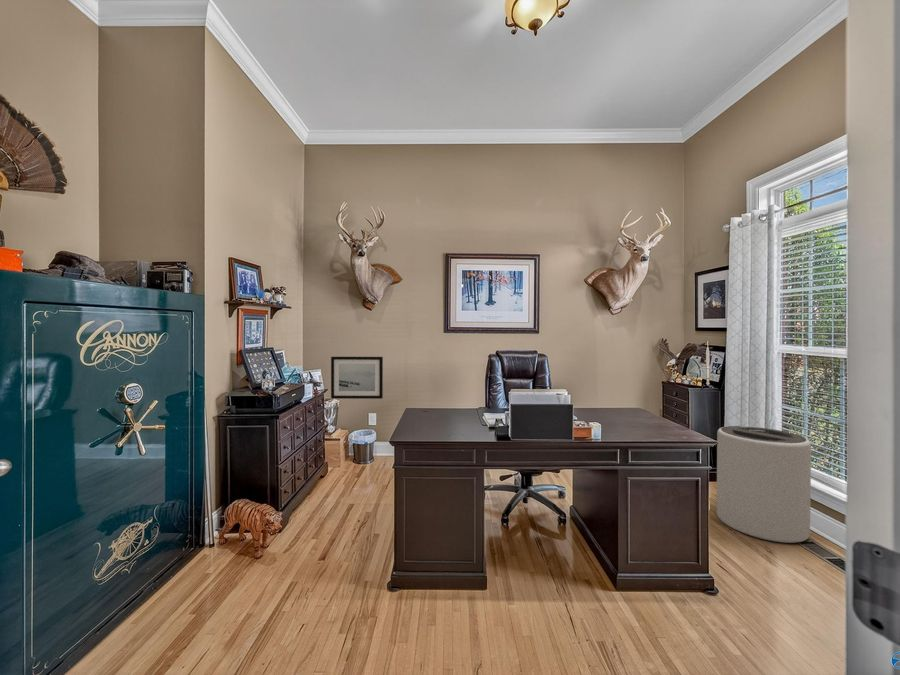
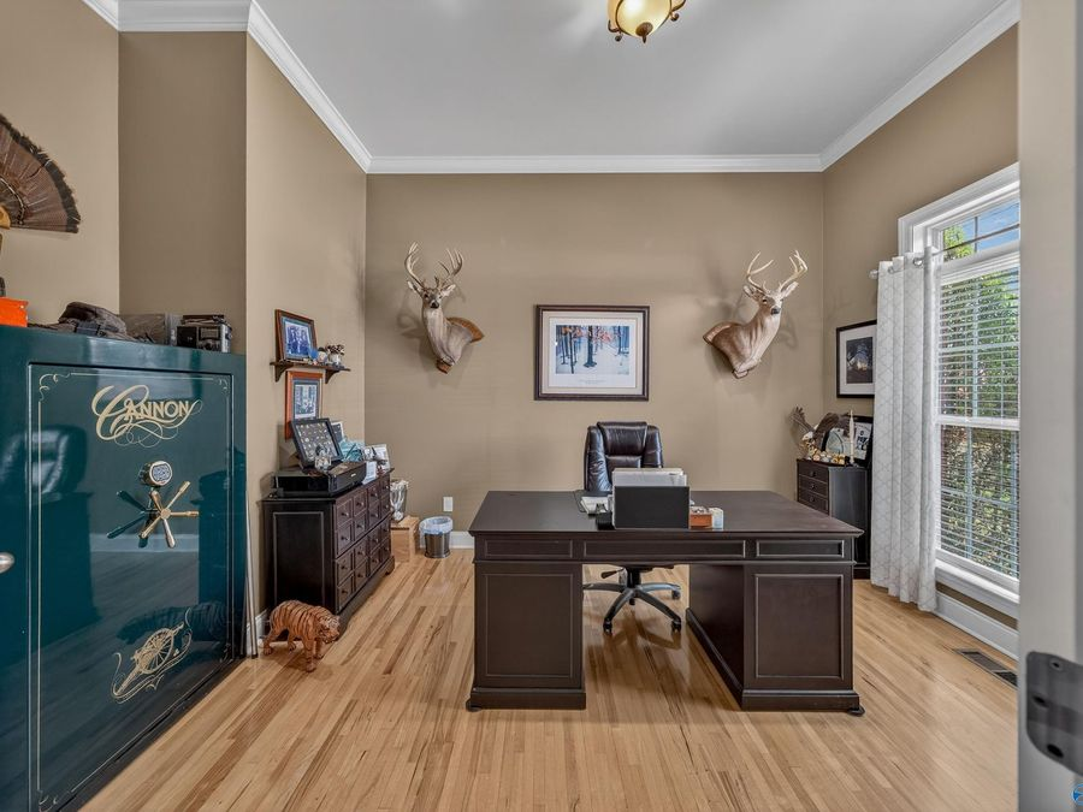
- wall art [330,356,384,400]
- trash can [716,425,812,544]
